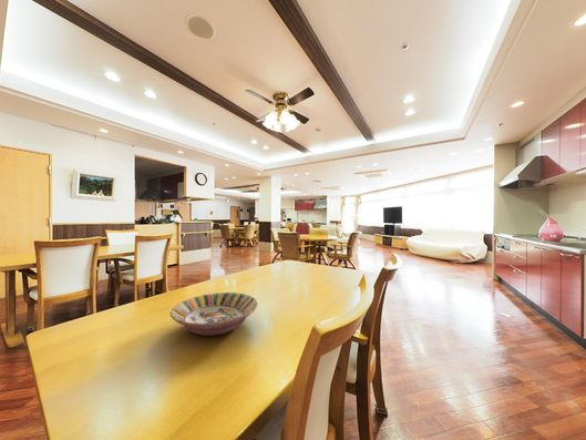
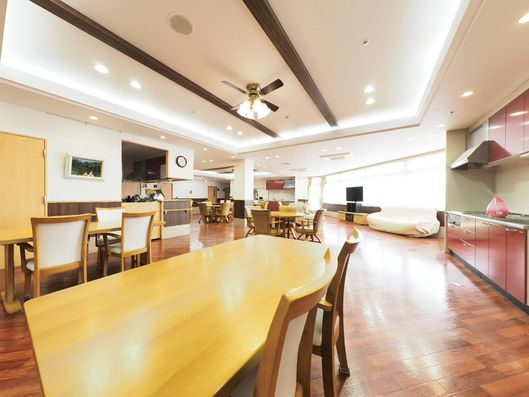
- serving bowl [169,291,259,337]
